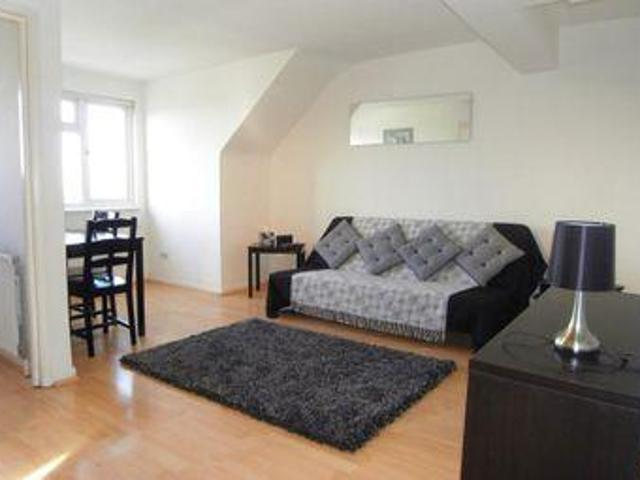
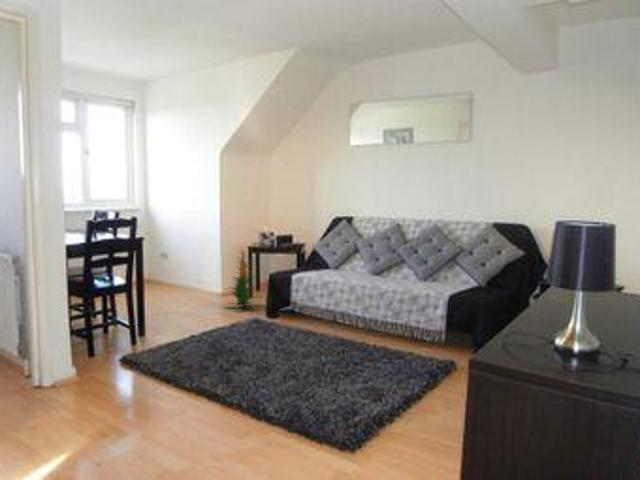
+ indoor plant [222,246,260,311]
